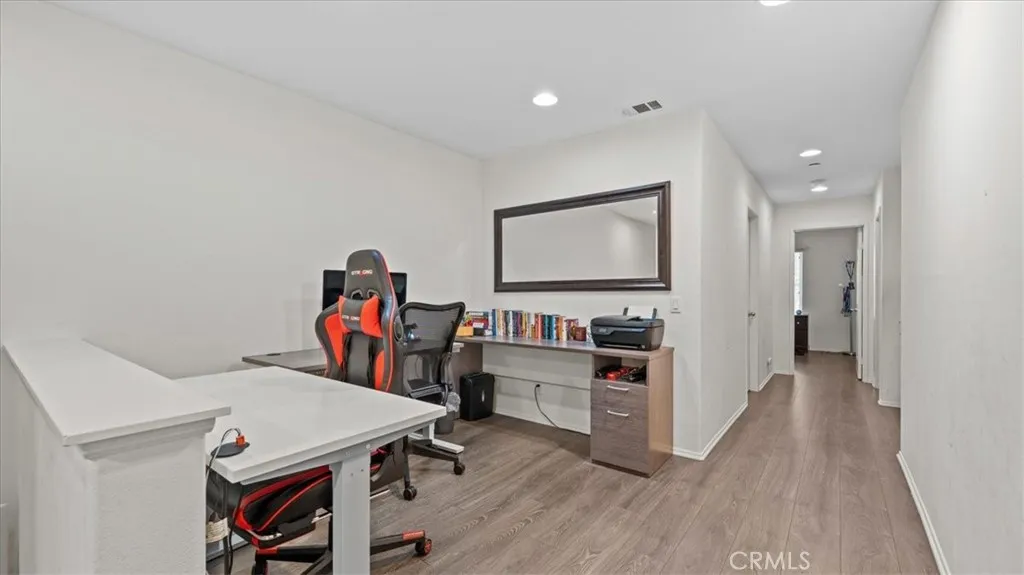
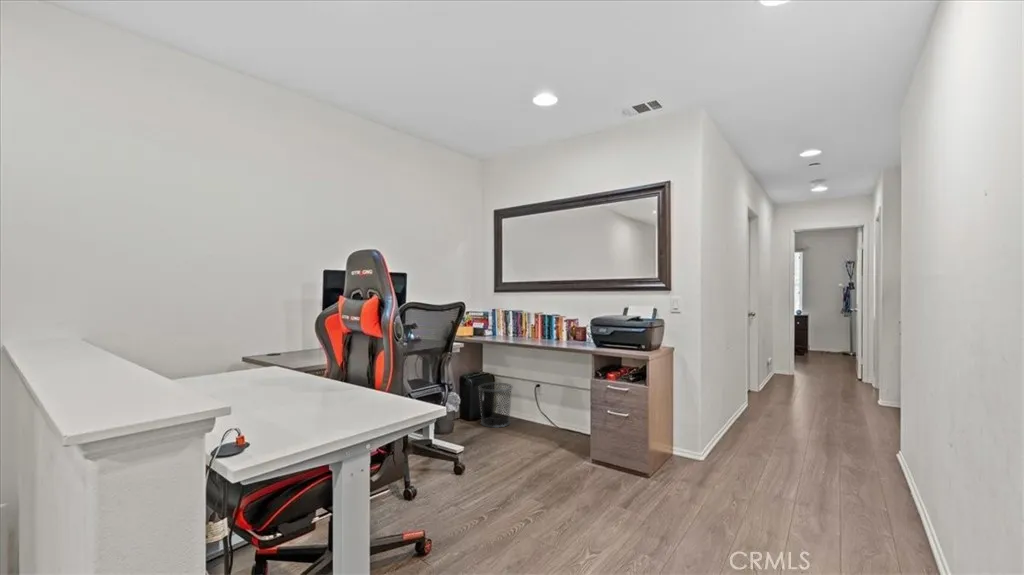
+ waste bin [477,382,514,429]
